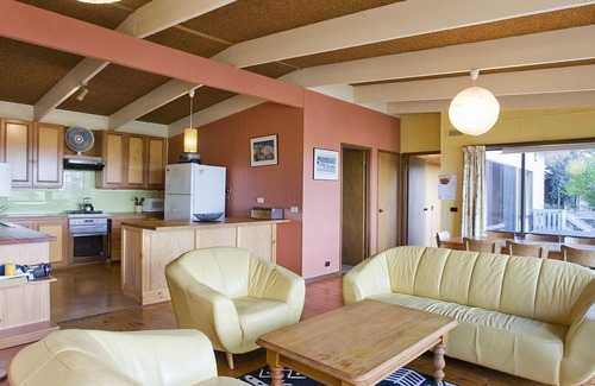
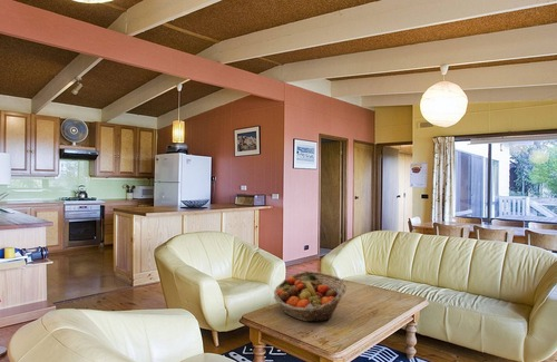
+ fruit basket [273,271,348,323]
